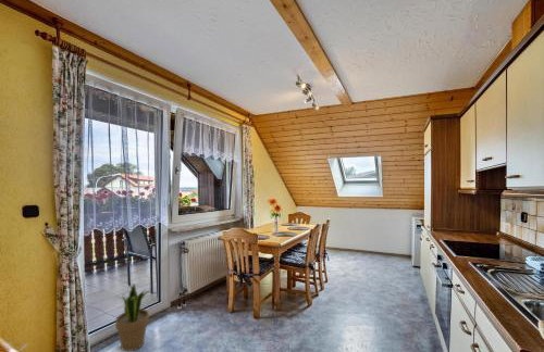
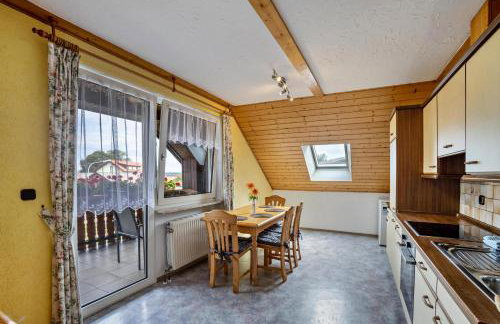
- potted plant [114,282,152,352]
